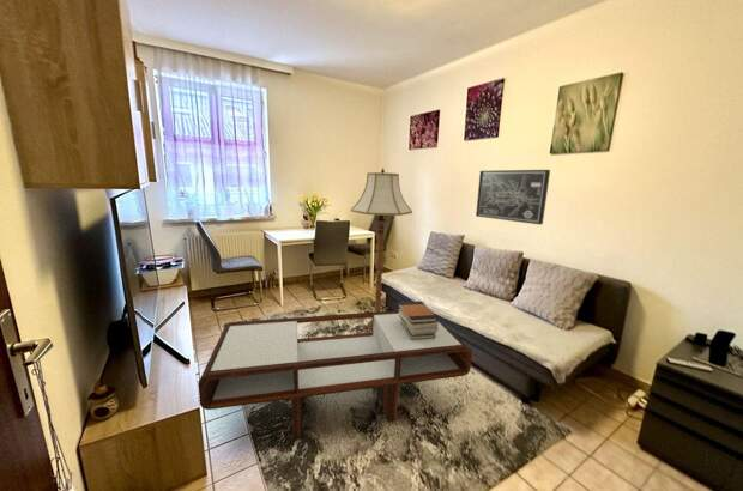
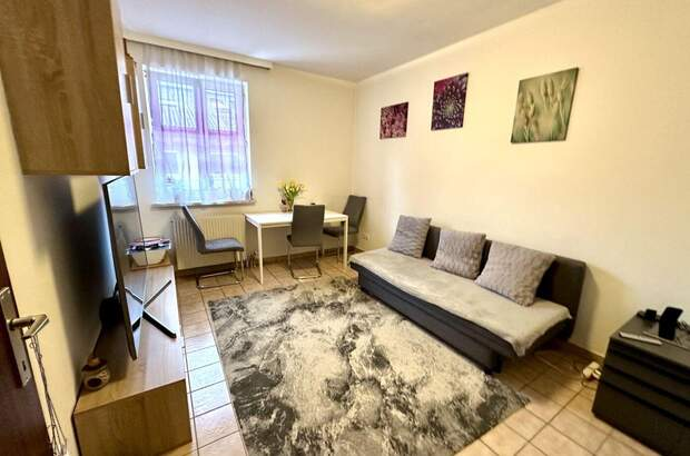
- wall art [475,169,551,225]
- floor lamp [350,166,413,331]
- book stack [397,299,439,340]
- coffee table [197,309,473,438]
